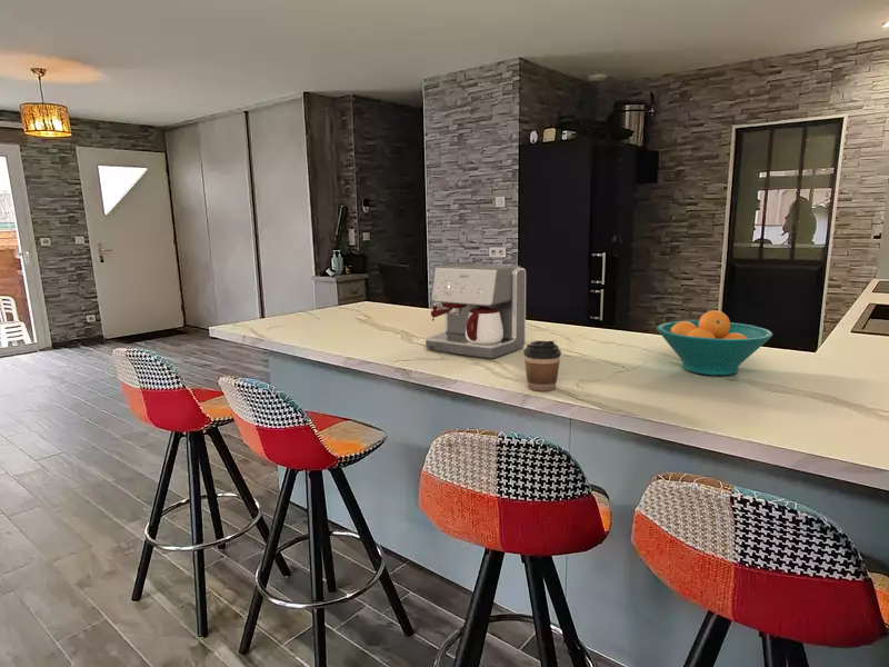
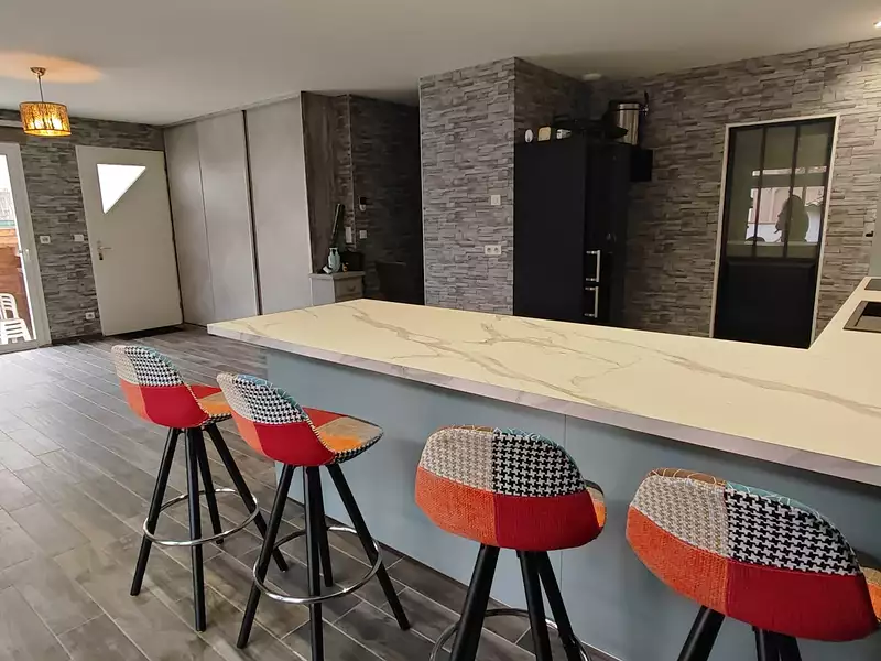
- coffee maker [424,263,527,360]
- coffee cup [522,340,562,392]
- fruit bowl [656,309,773,377]
